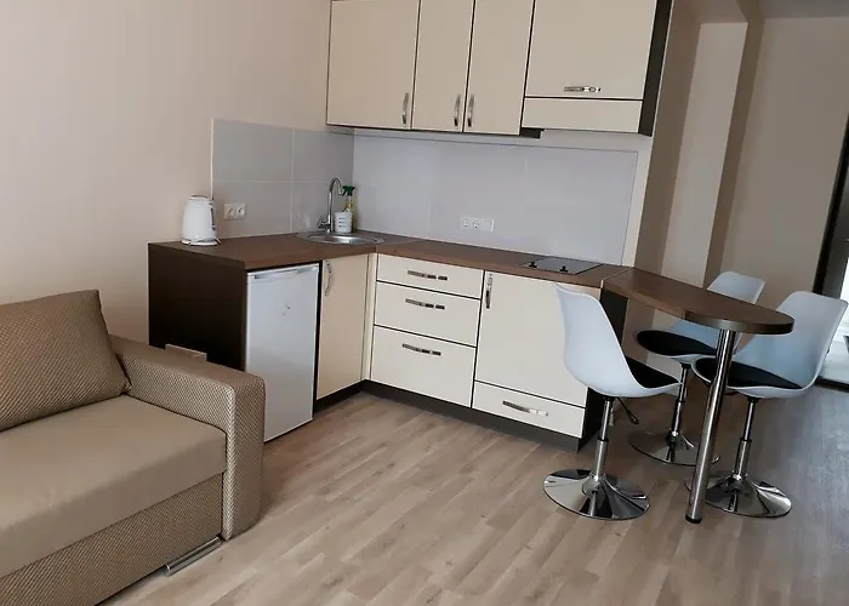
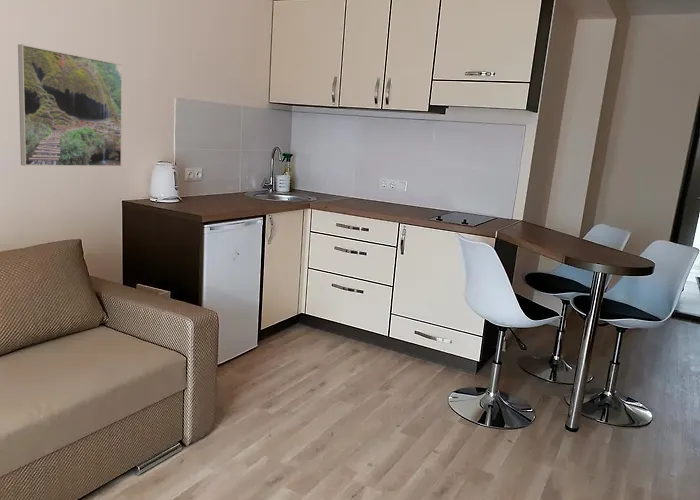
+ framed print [17,43,123,167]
